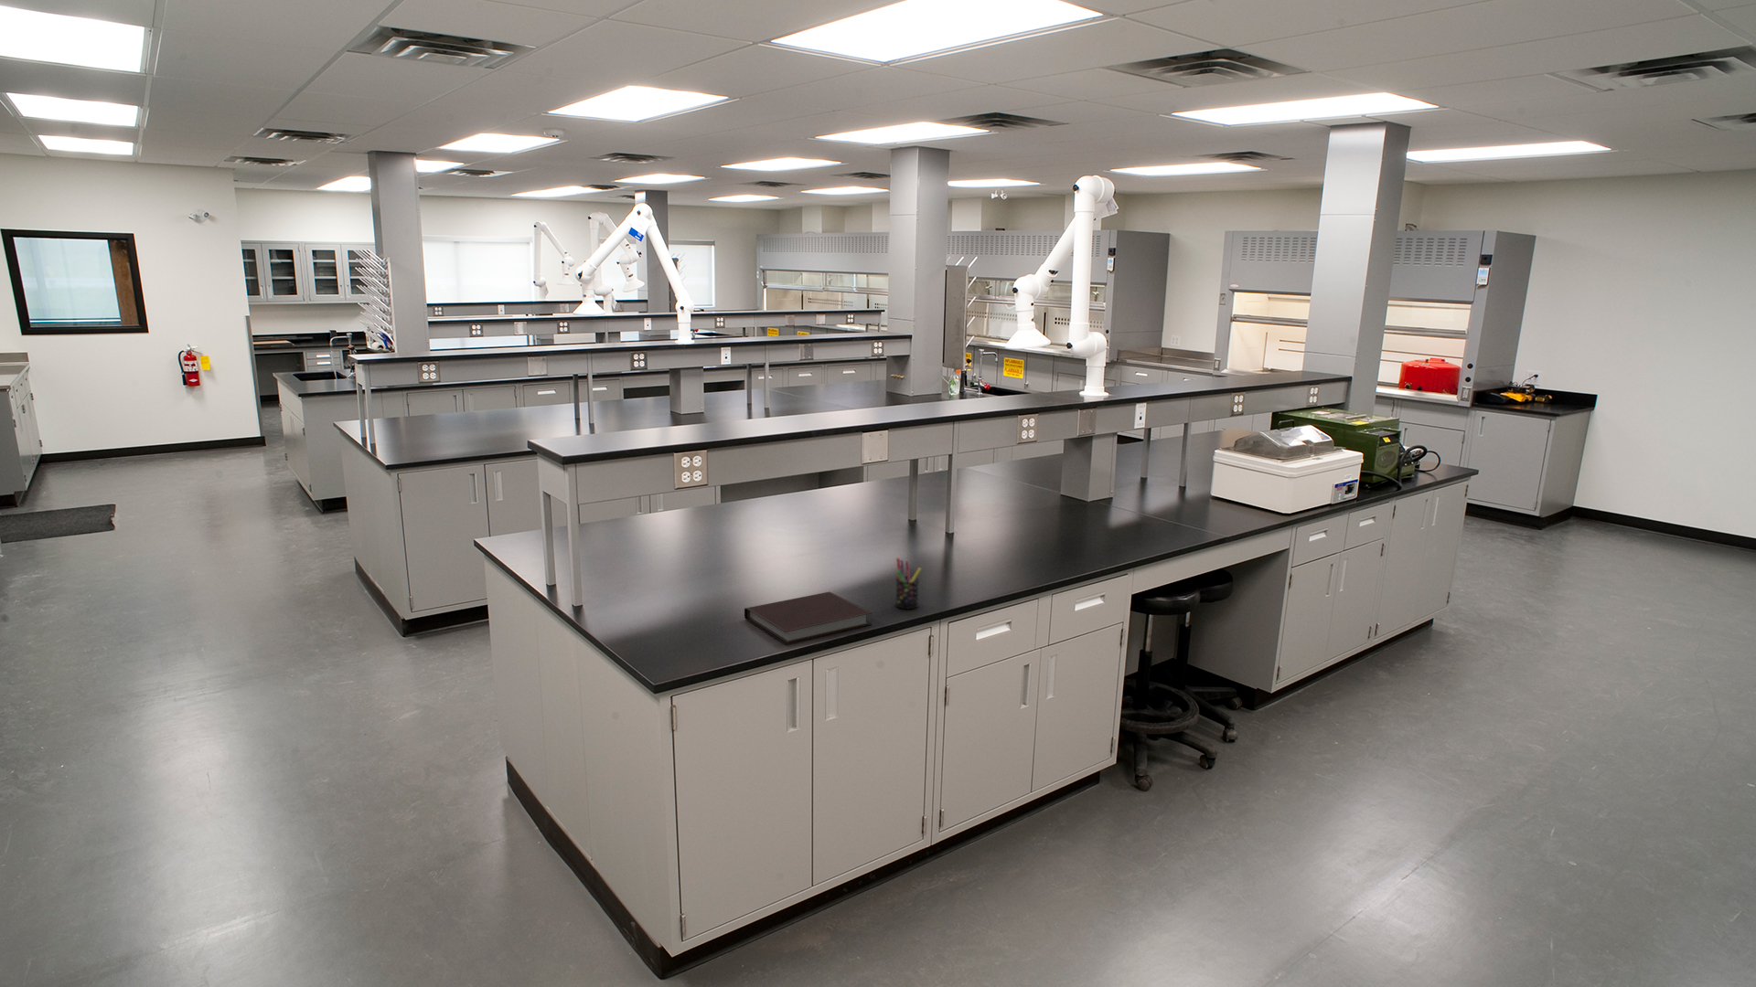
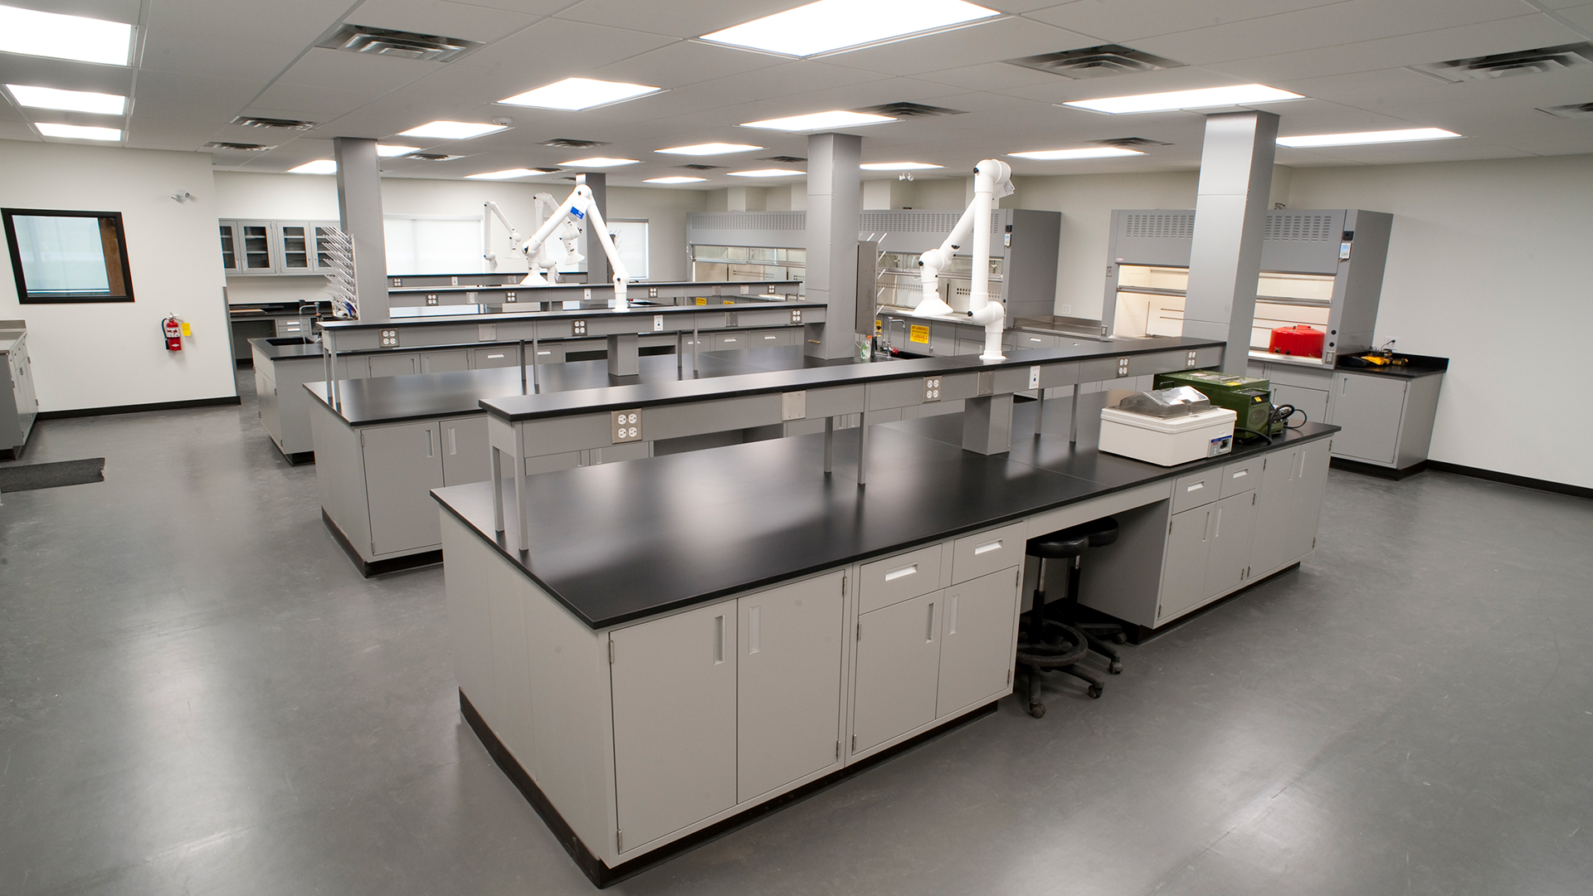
- pen holder [895,558,921,610]
- notebook [744,592,873,645]
